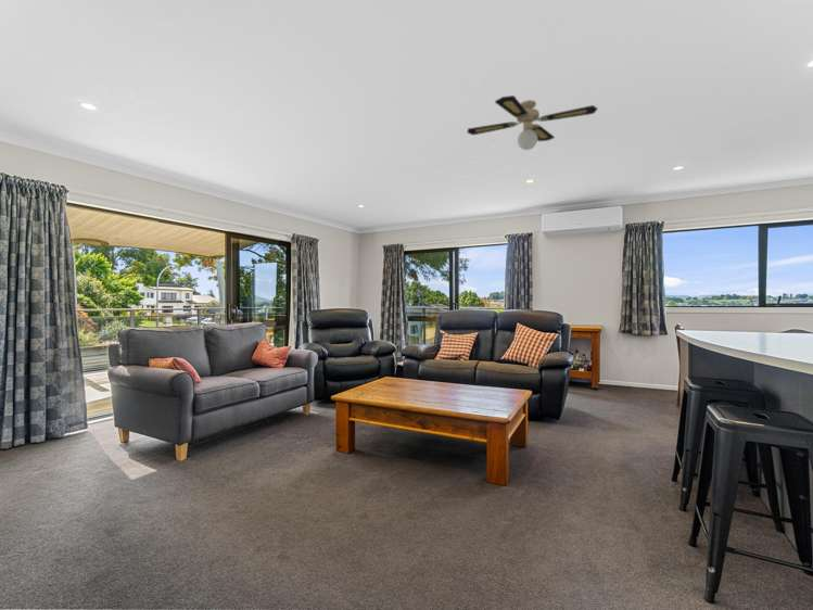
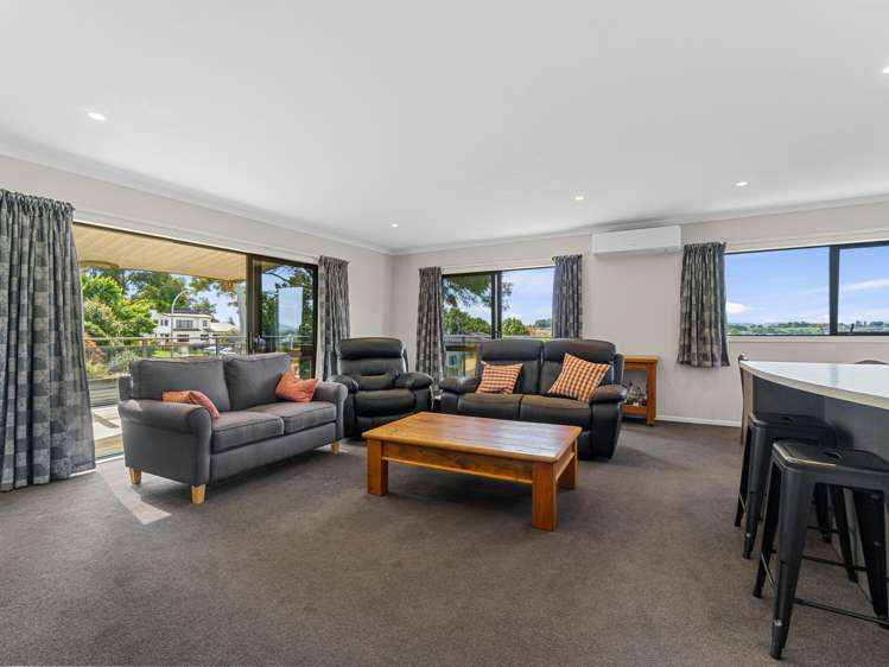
- ceiling fan [466,94,599,151]
